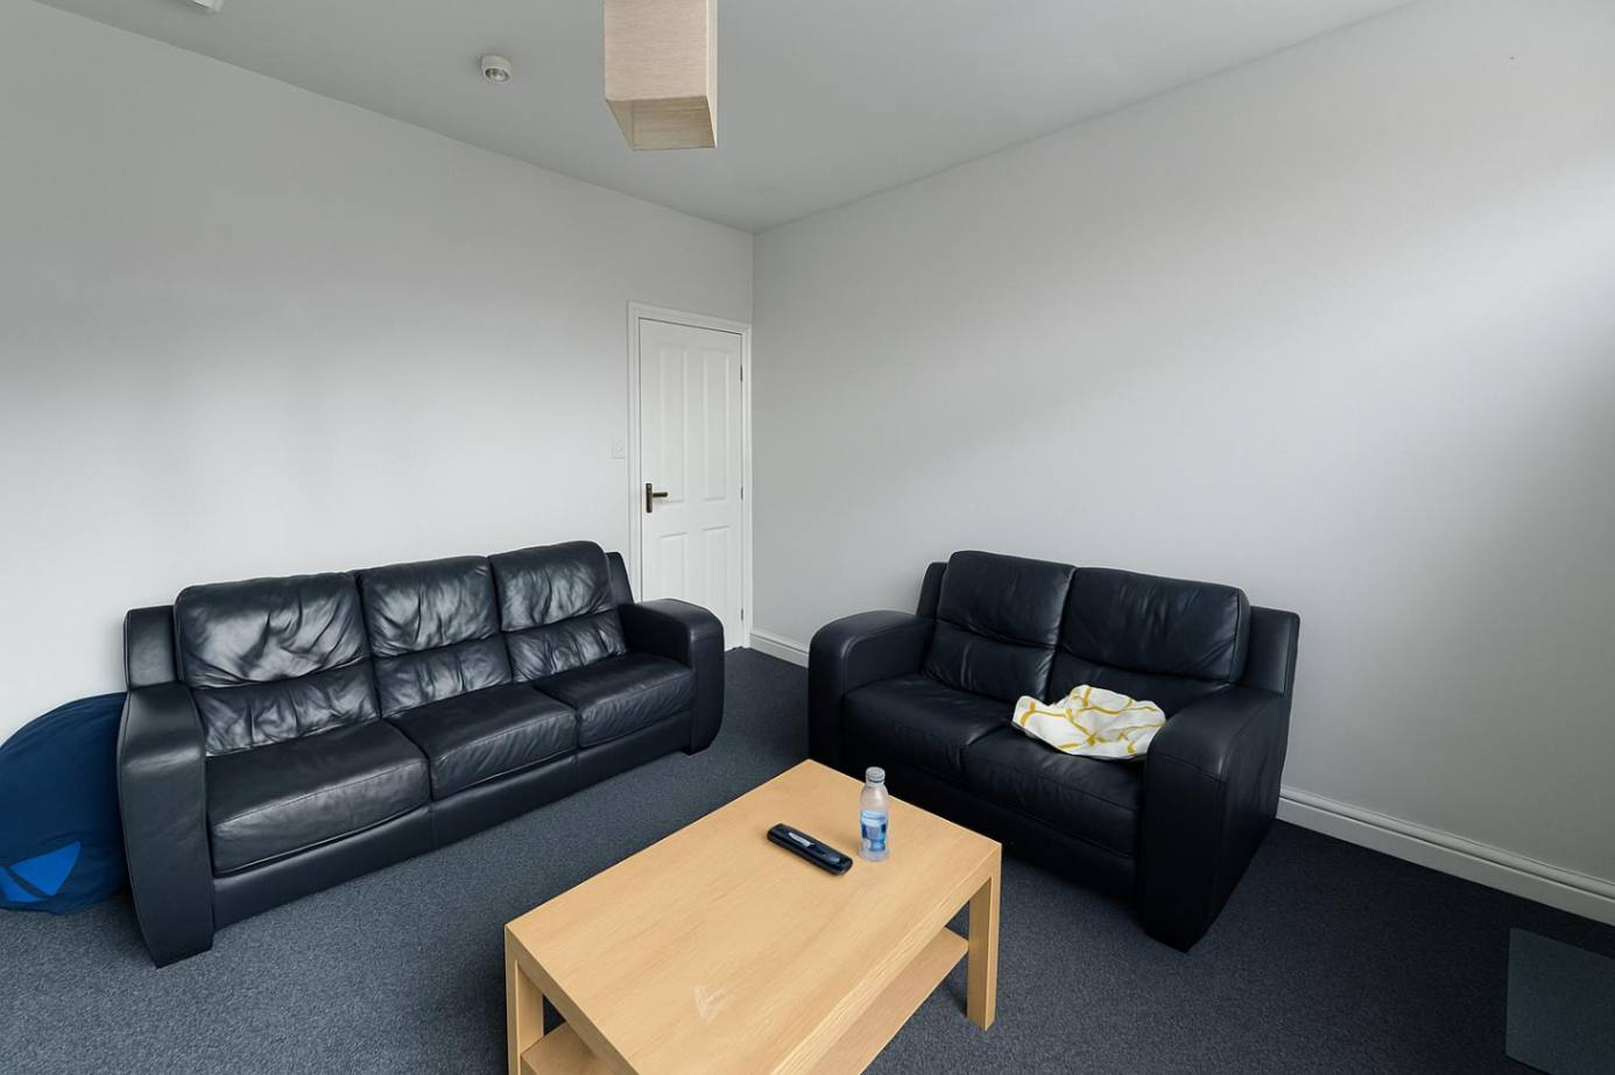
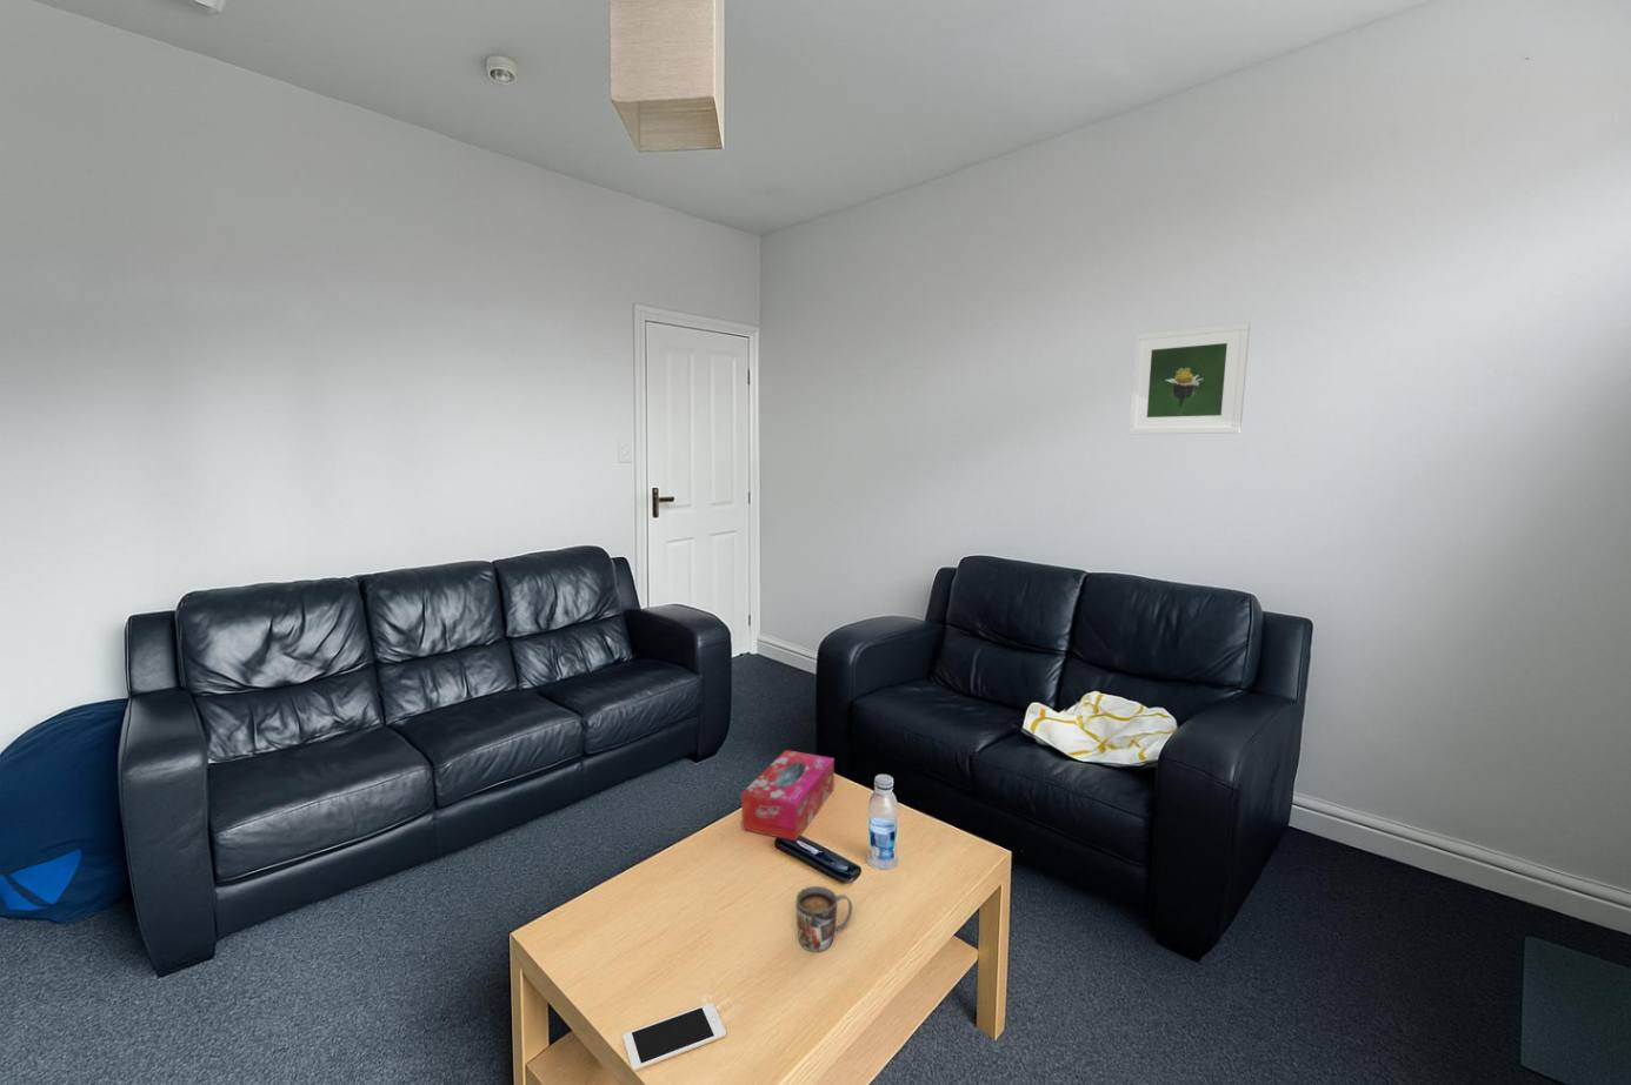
+ mug [795,885,853,952]
+ cell phone [623,1001,727,1072]
+ tissue box [740,748,836,842]
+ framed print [1127,321,1251,435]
